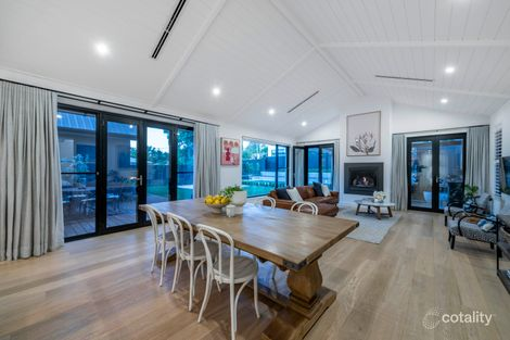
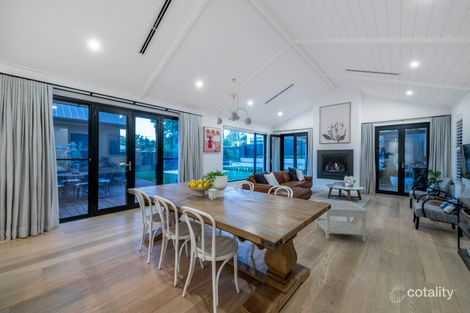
+ side table [313,199,370,243]
+ chandelier [214,78,253,126]
